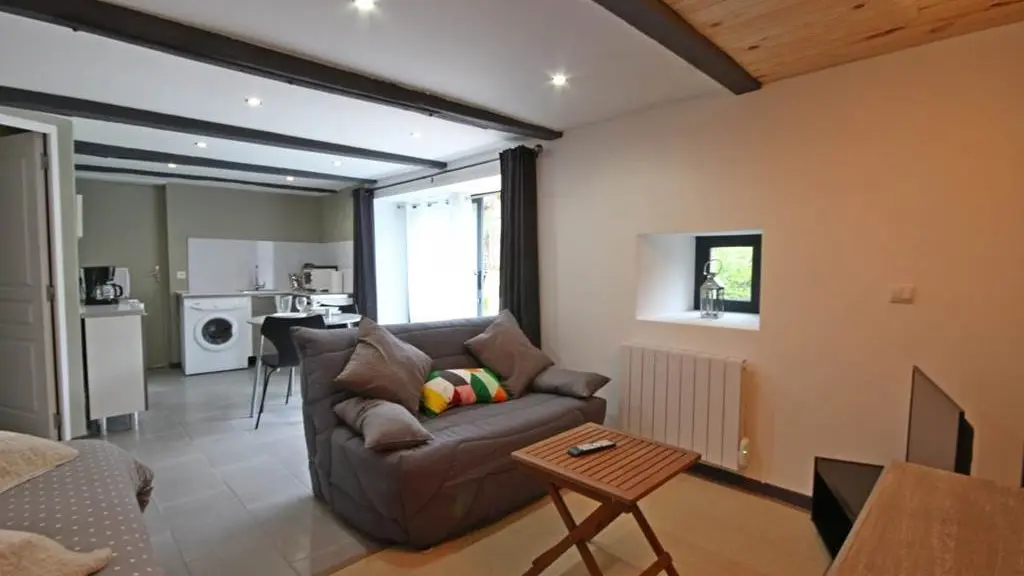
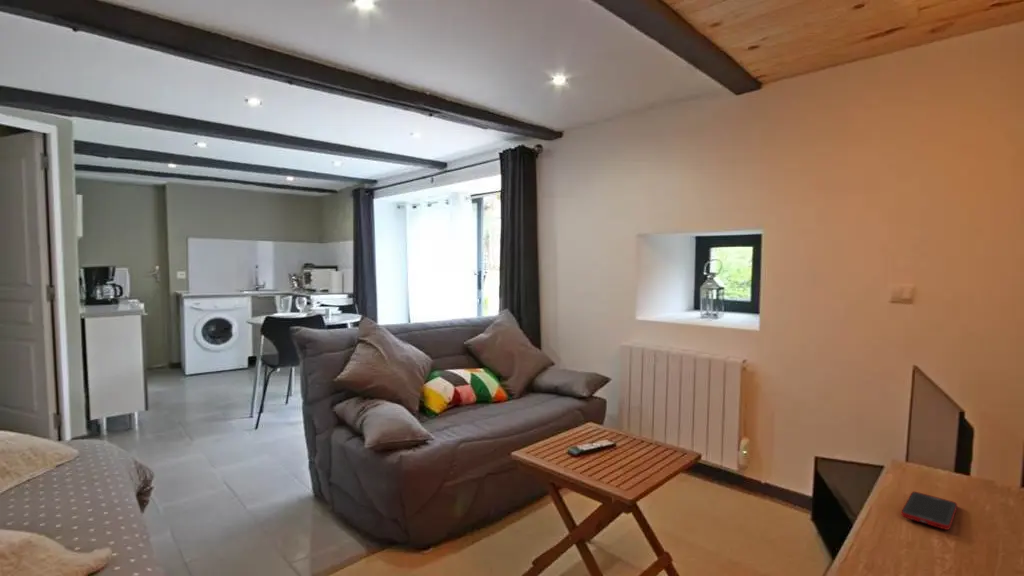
+ cell phone [900,491,958,531]
